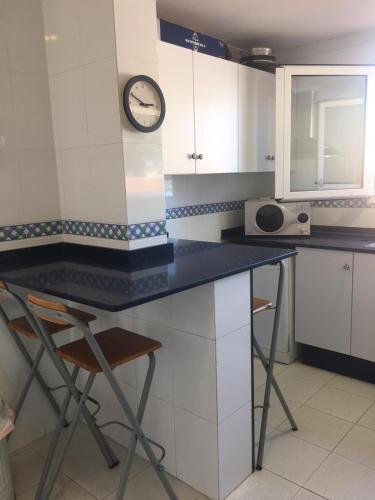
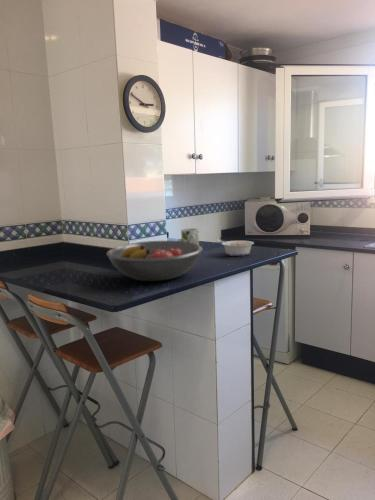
+ fruit bowl [106,240,204,282]
+ legume [216,238,255,257]
+ mug [180,227,200,246]
